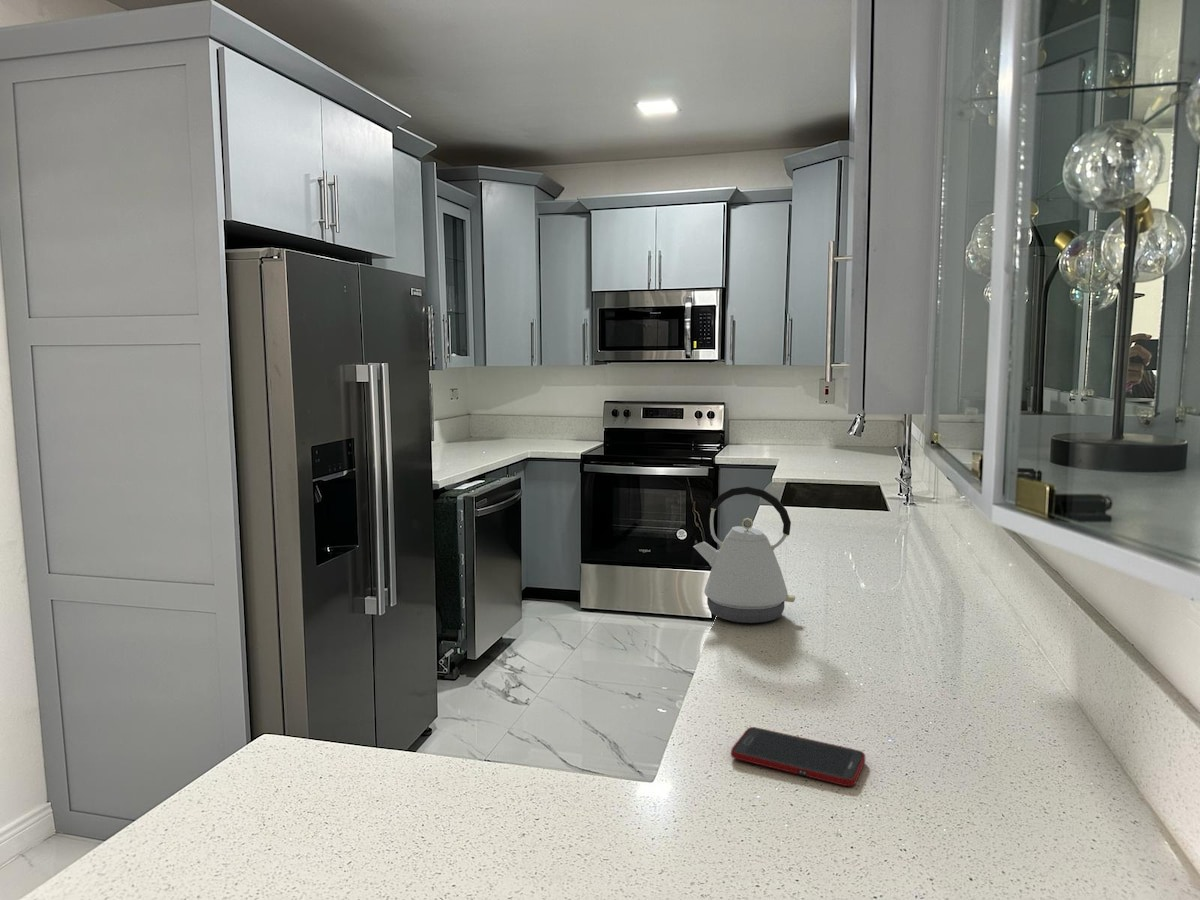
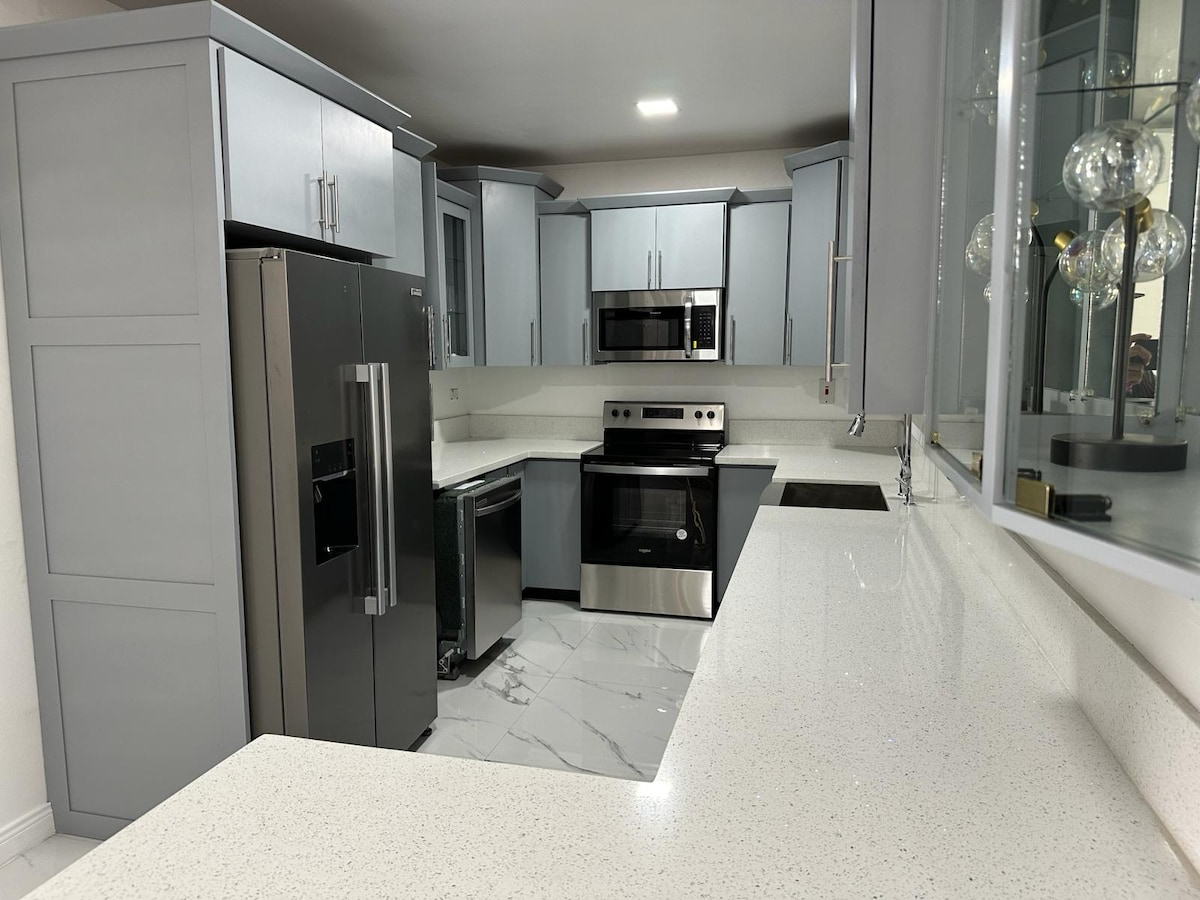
- cell phone [730,726,866,787]
- kettle [692,485,796,624]
